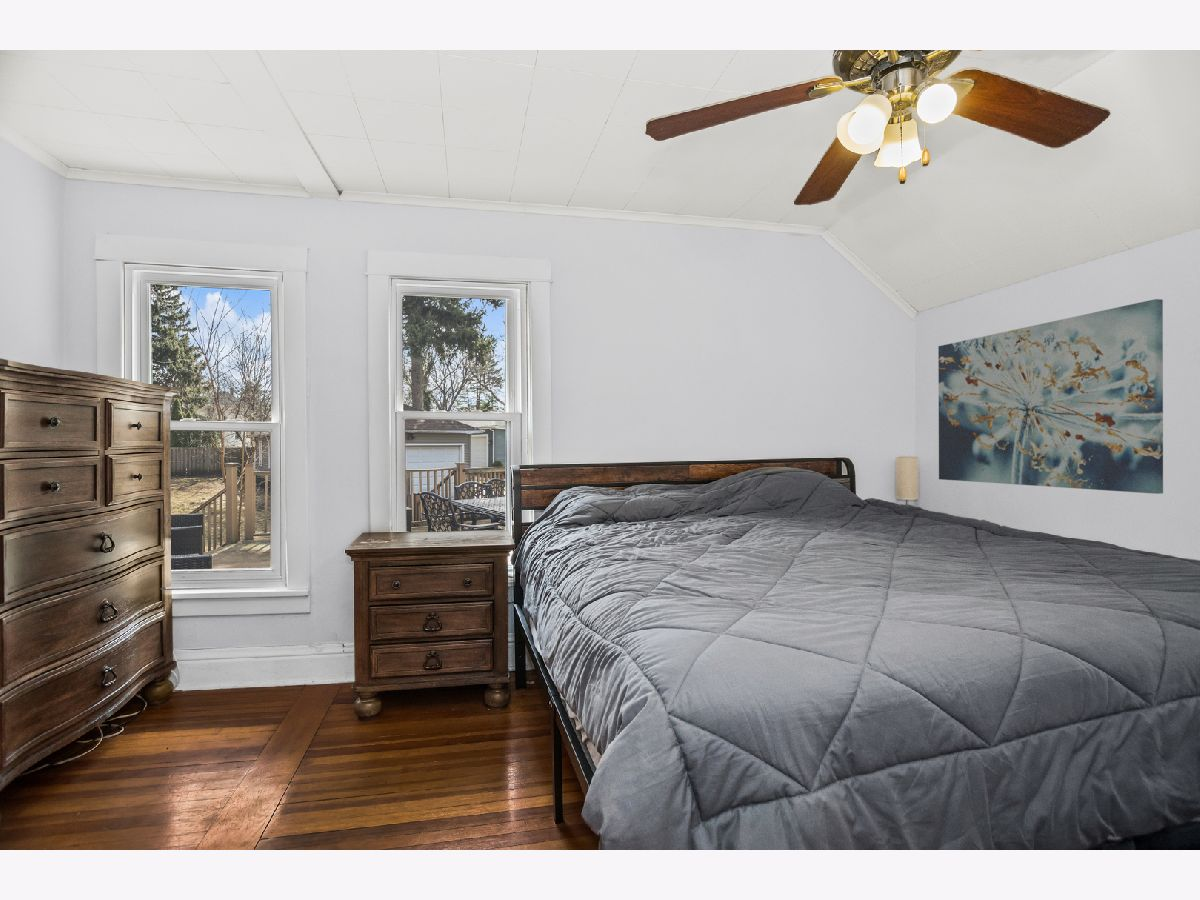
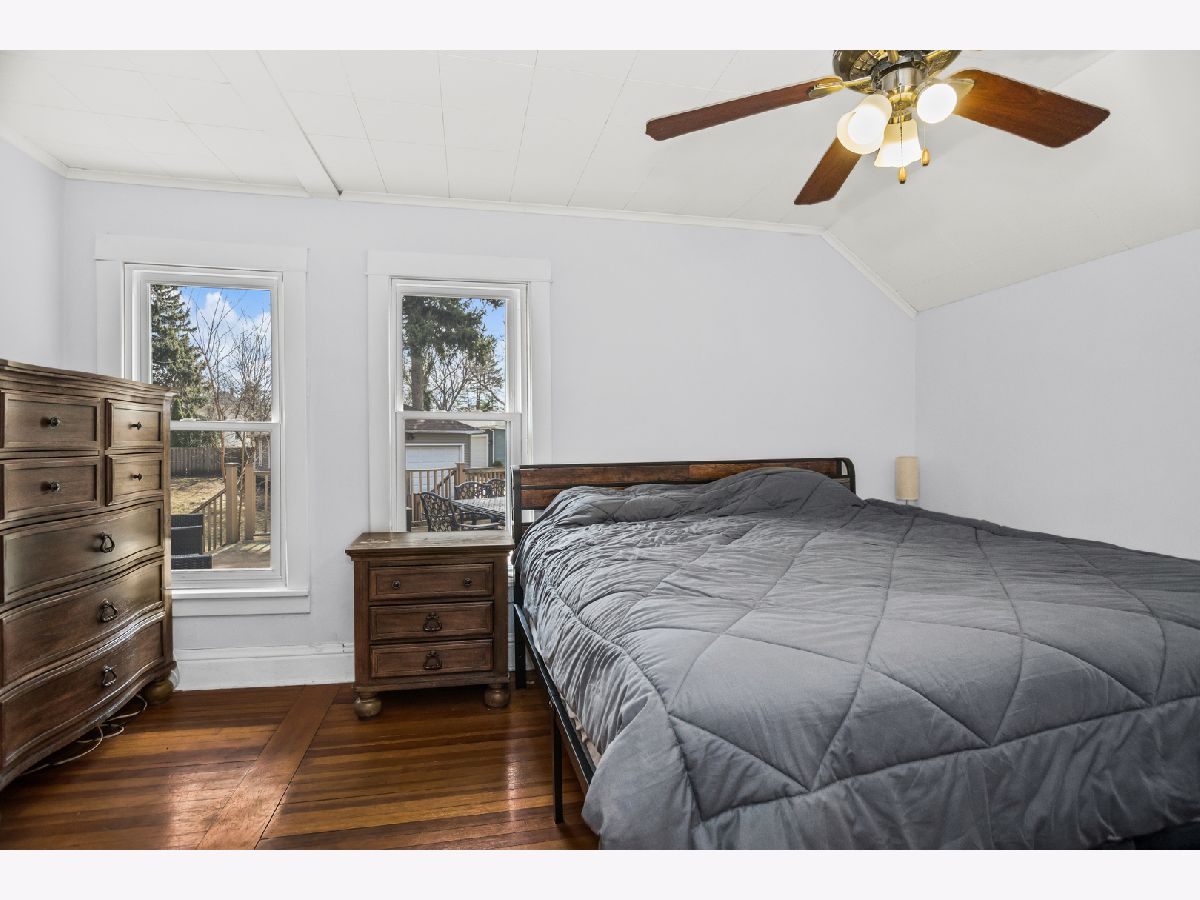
- wall art [937,298,1164,495]
